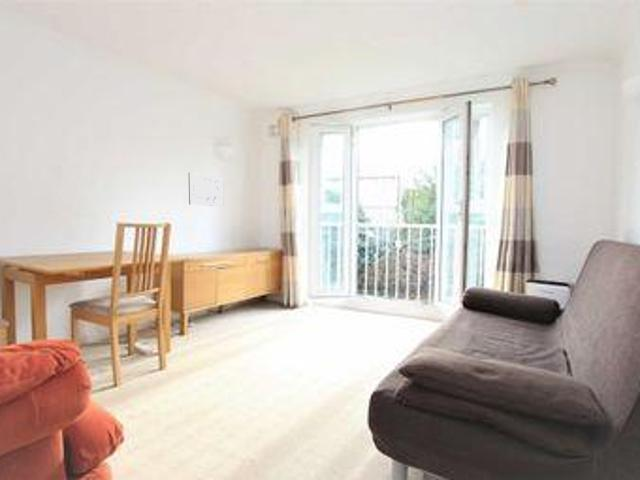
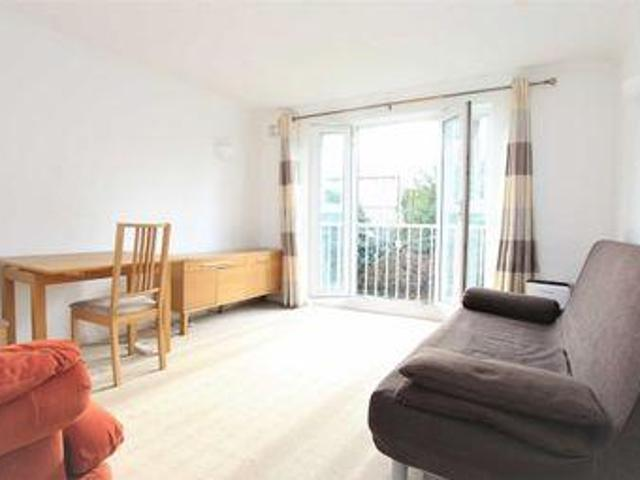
- wall art [188,172,224,207]
